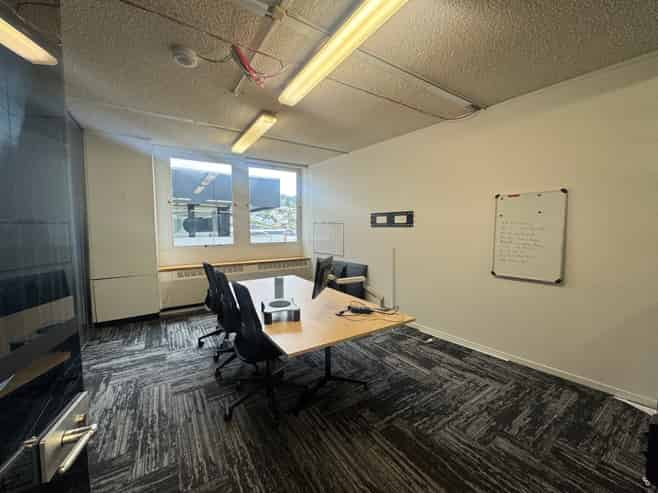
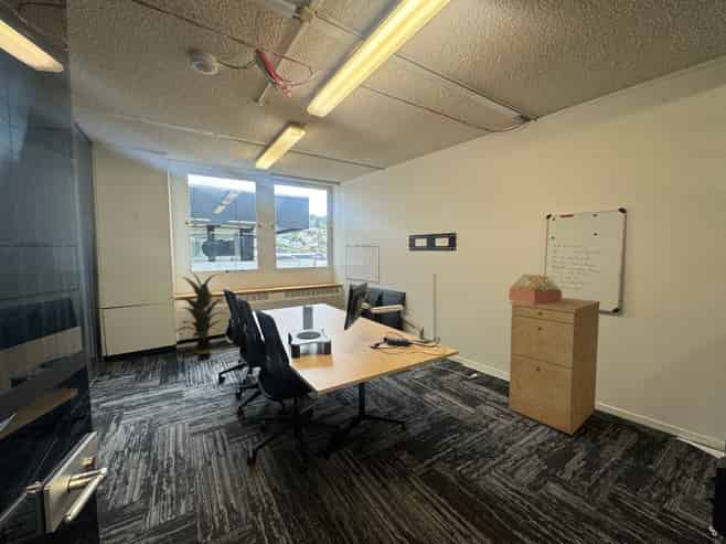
+ architectural model [508,273,563,305]
+ filing cabinet [508,297,601,436]
+ indoor plant [168,269,228,361]
